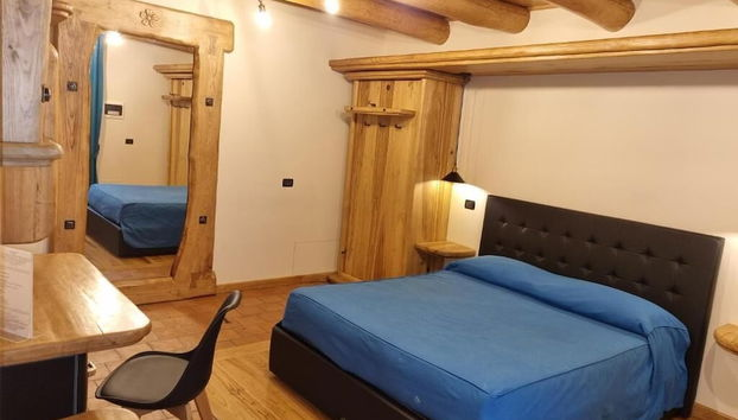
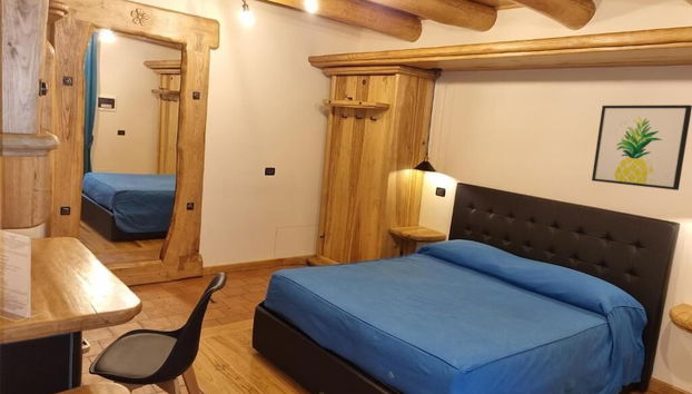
+ wall art [591,104,692,191]
